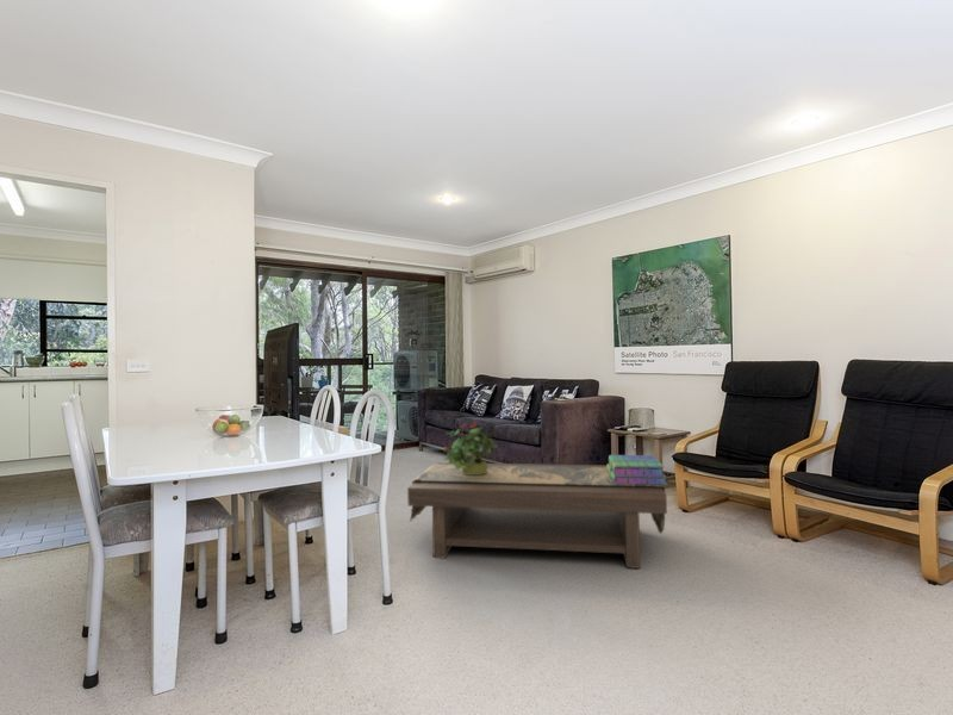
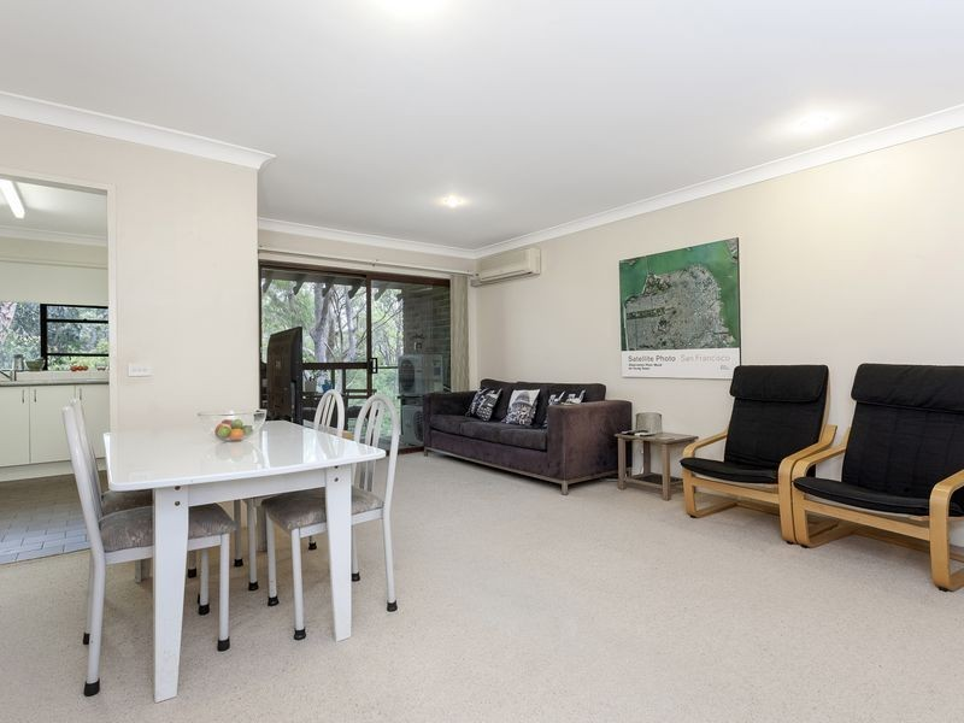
- coffee table [406,461,668,570]
- stack of books [606,454,668,486]
- potted plant [442,421,499,474]
